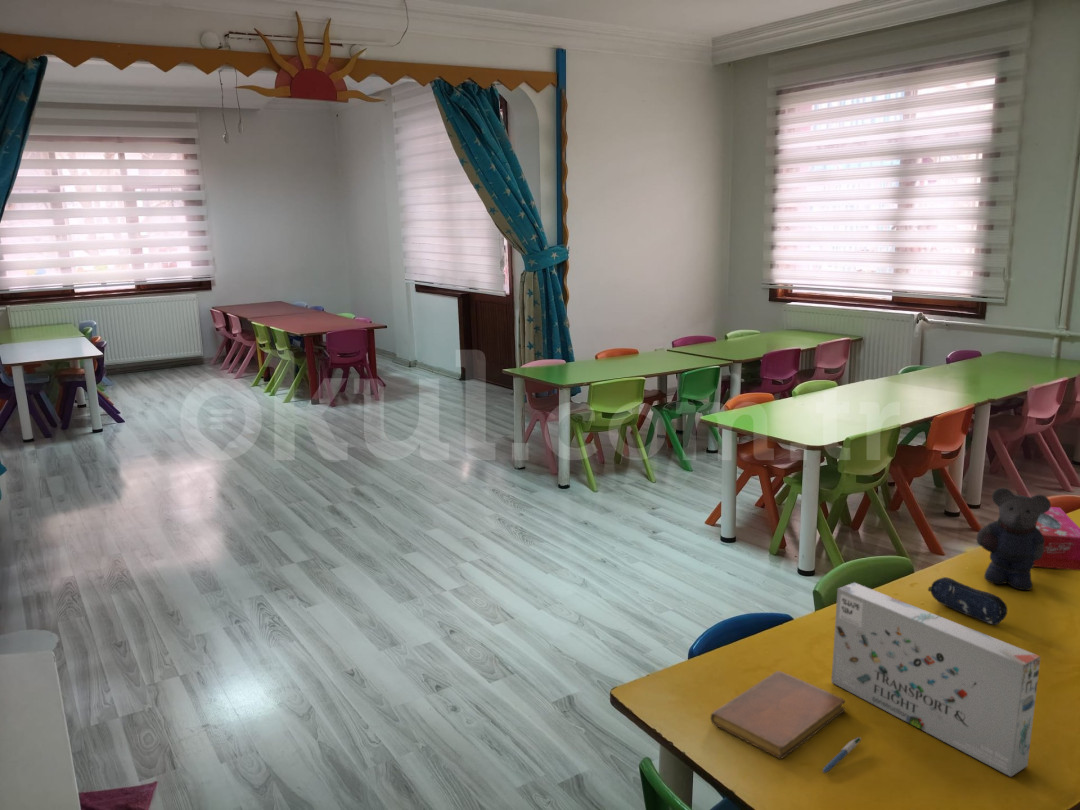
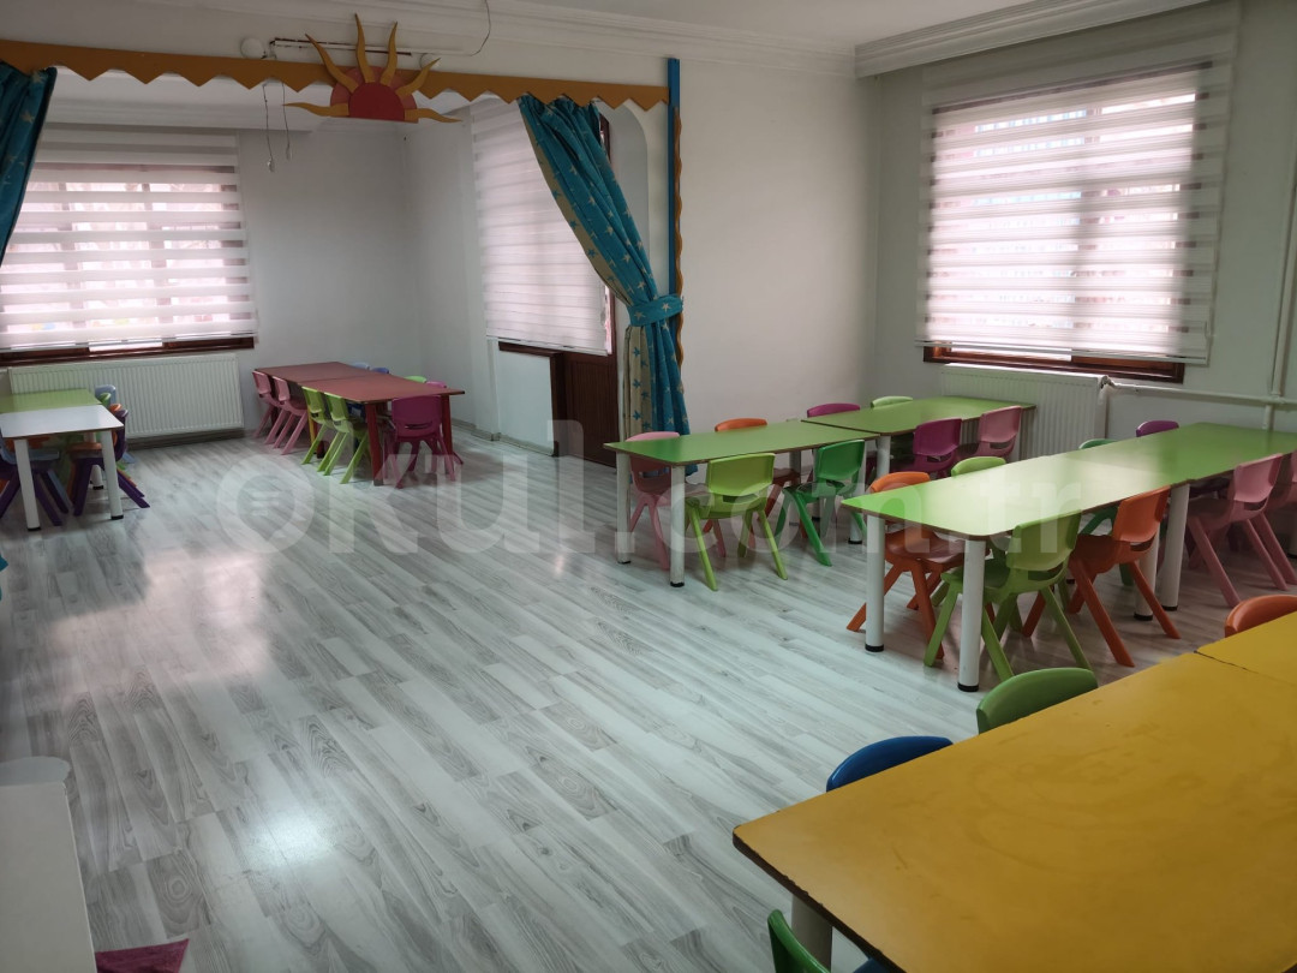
- tissue box [1033,506,1080,572]
- notebook [710,670,846,759]
- toy set box [830,581,1042,778]
- bear [976,487,1052,591]
- pen [821,736,862,774]
- pencil case [927,576,1008,626]
